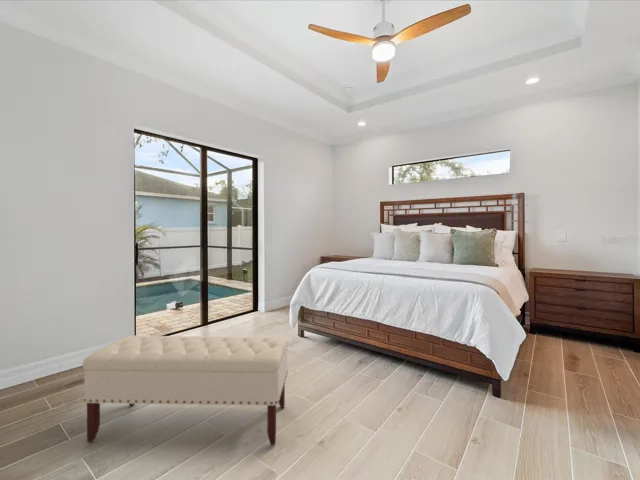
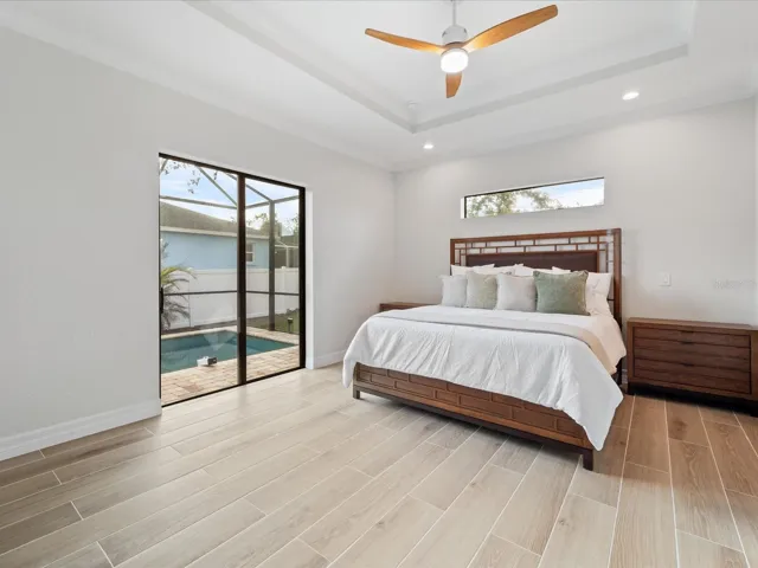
- bench [82,335,289,446]
